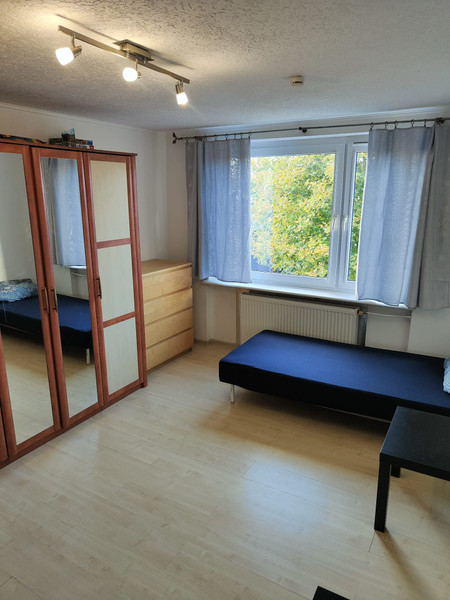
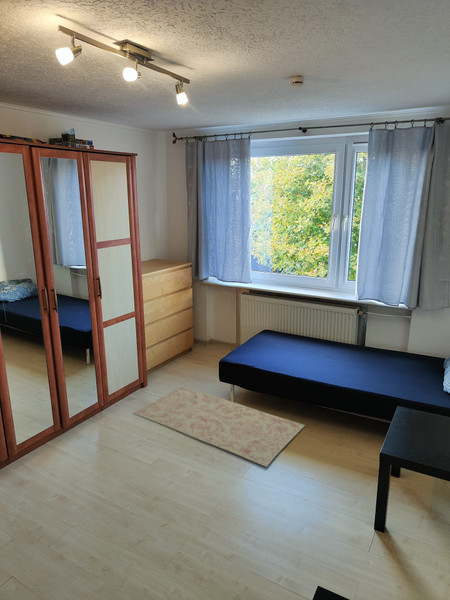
+ rug [133,385,306,468]
